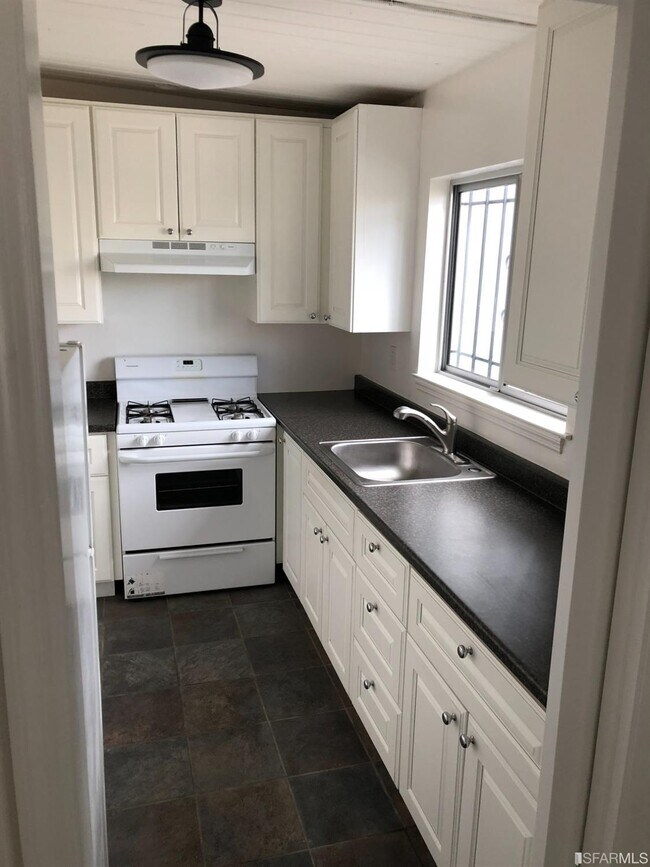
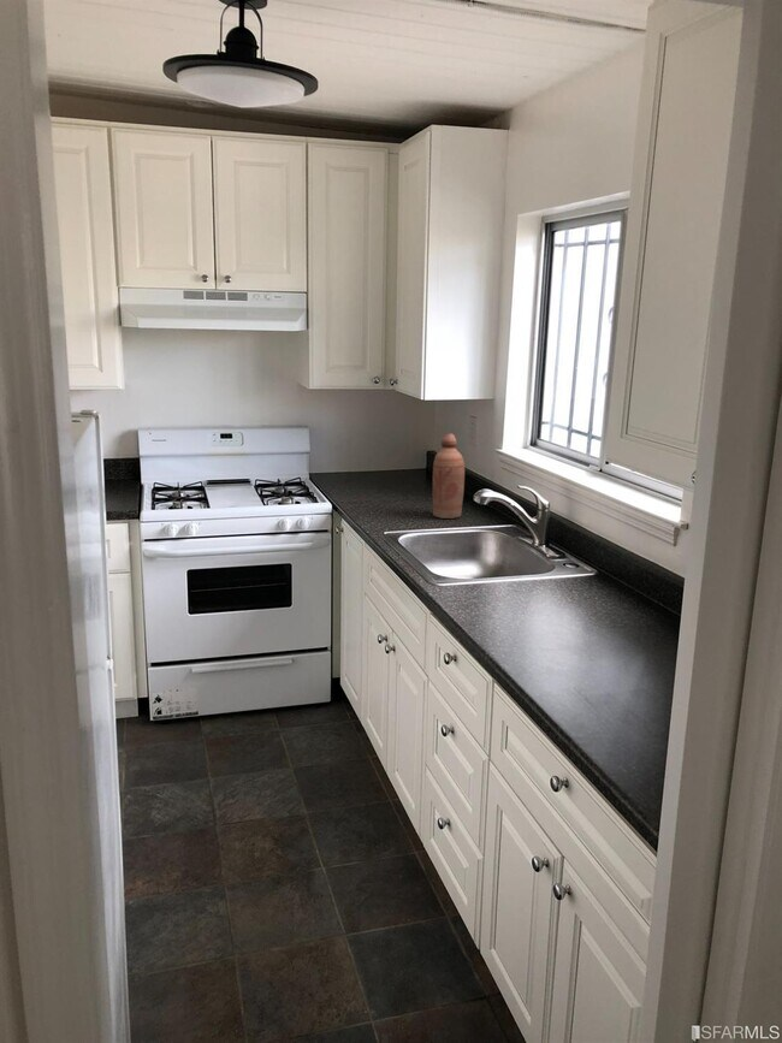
+ bottle [432,432,466,520]
